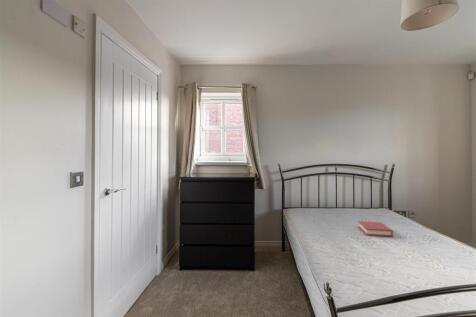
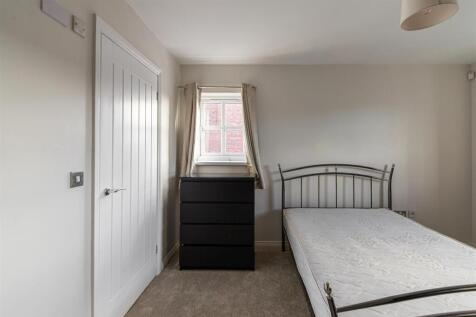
- hardback book [357,220,394,238]
